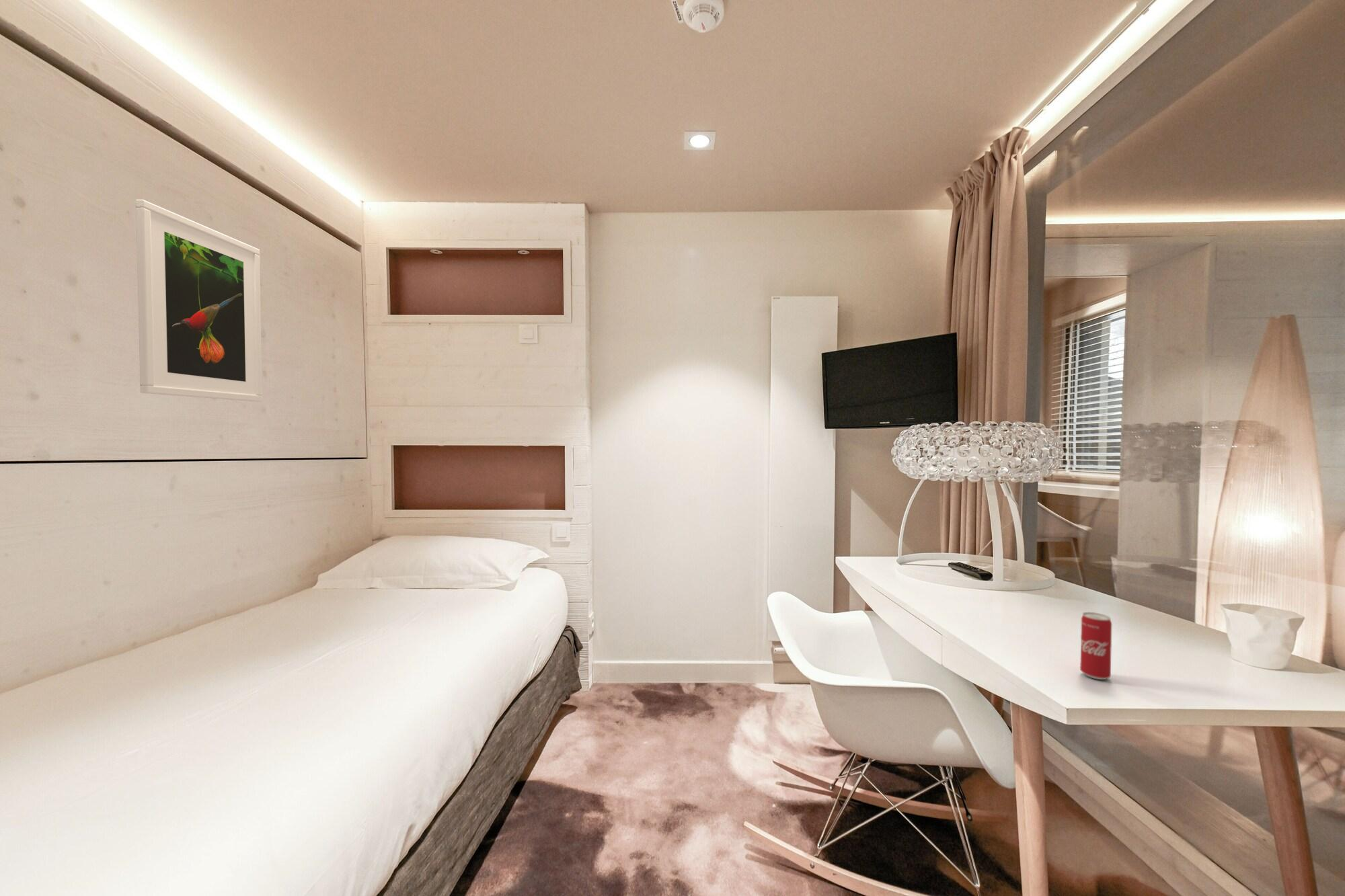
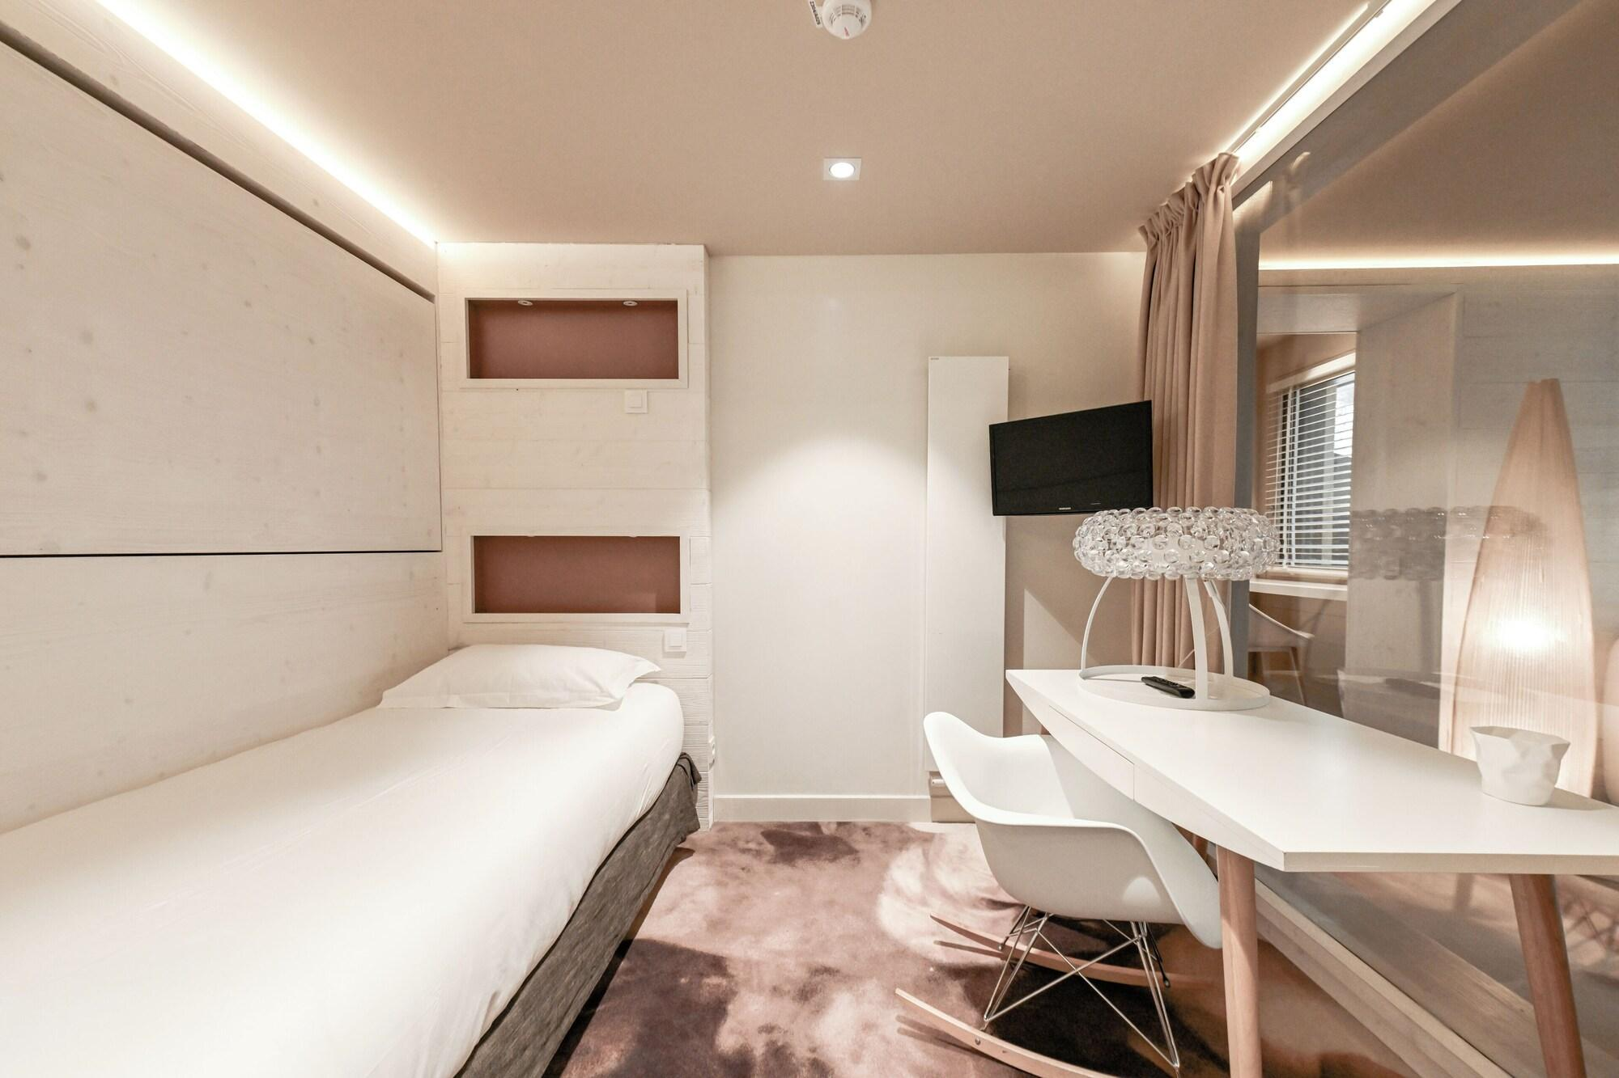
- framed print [135,199,263,403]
- beverage can [1079,612,1112,680]
